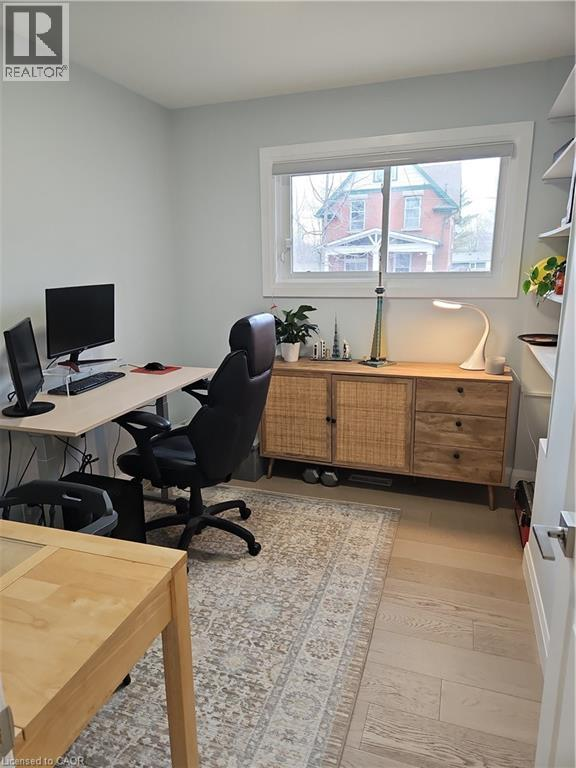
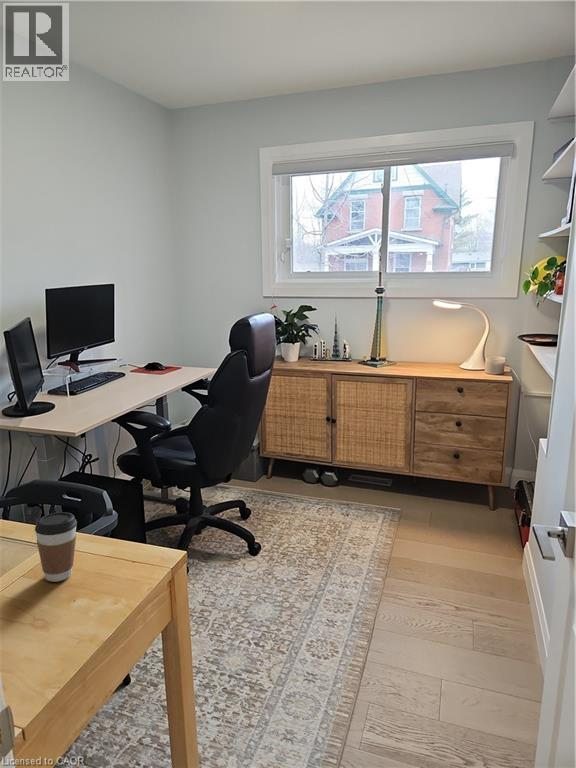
+ coffee cup [34,511,78,583]
